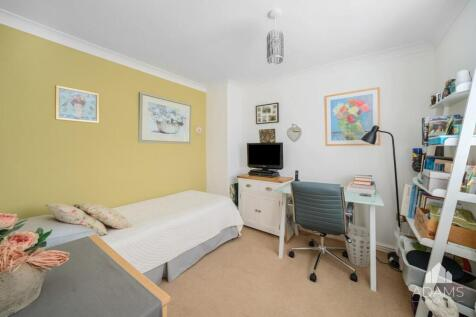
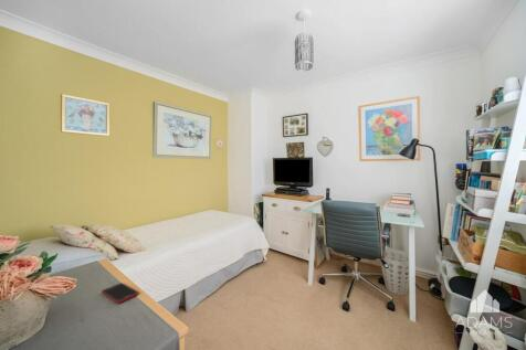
+ cell phone [101,282,139,305]
